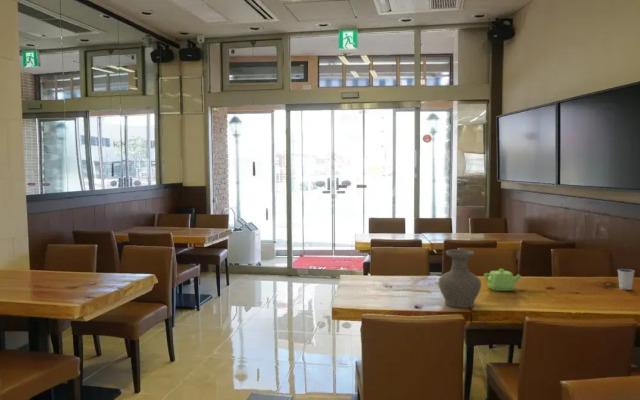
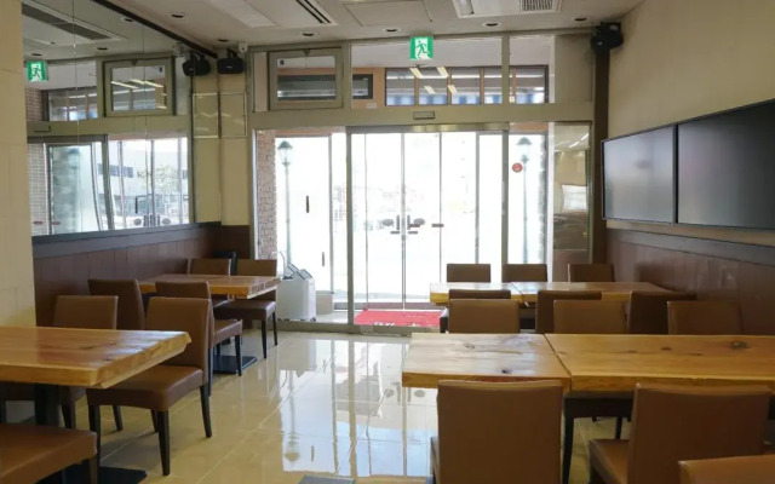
- teapot [483,268,522,292]
- dixie cup [617,268,636,291]
- vase [437,249,482,309]
